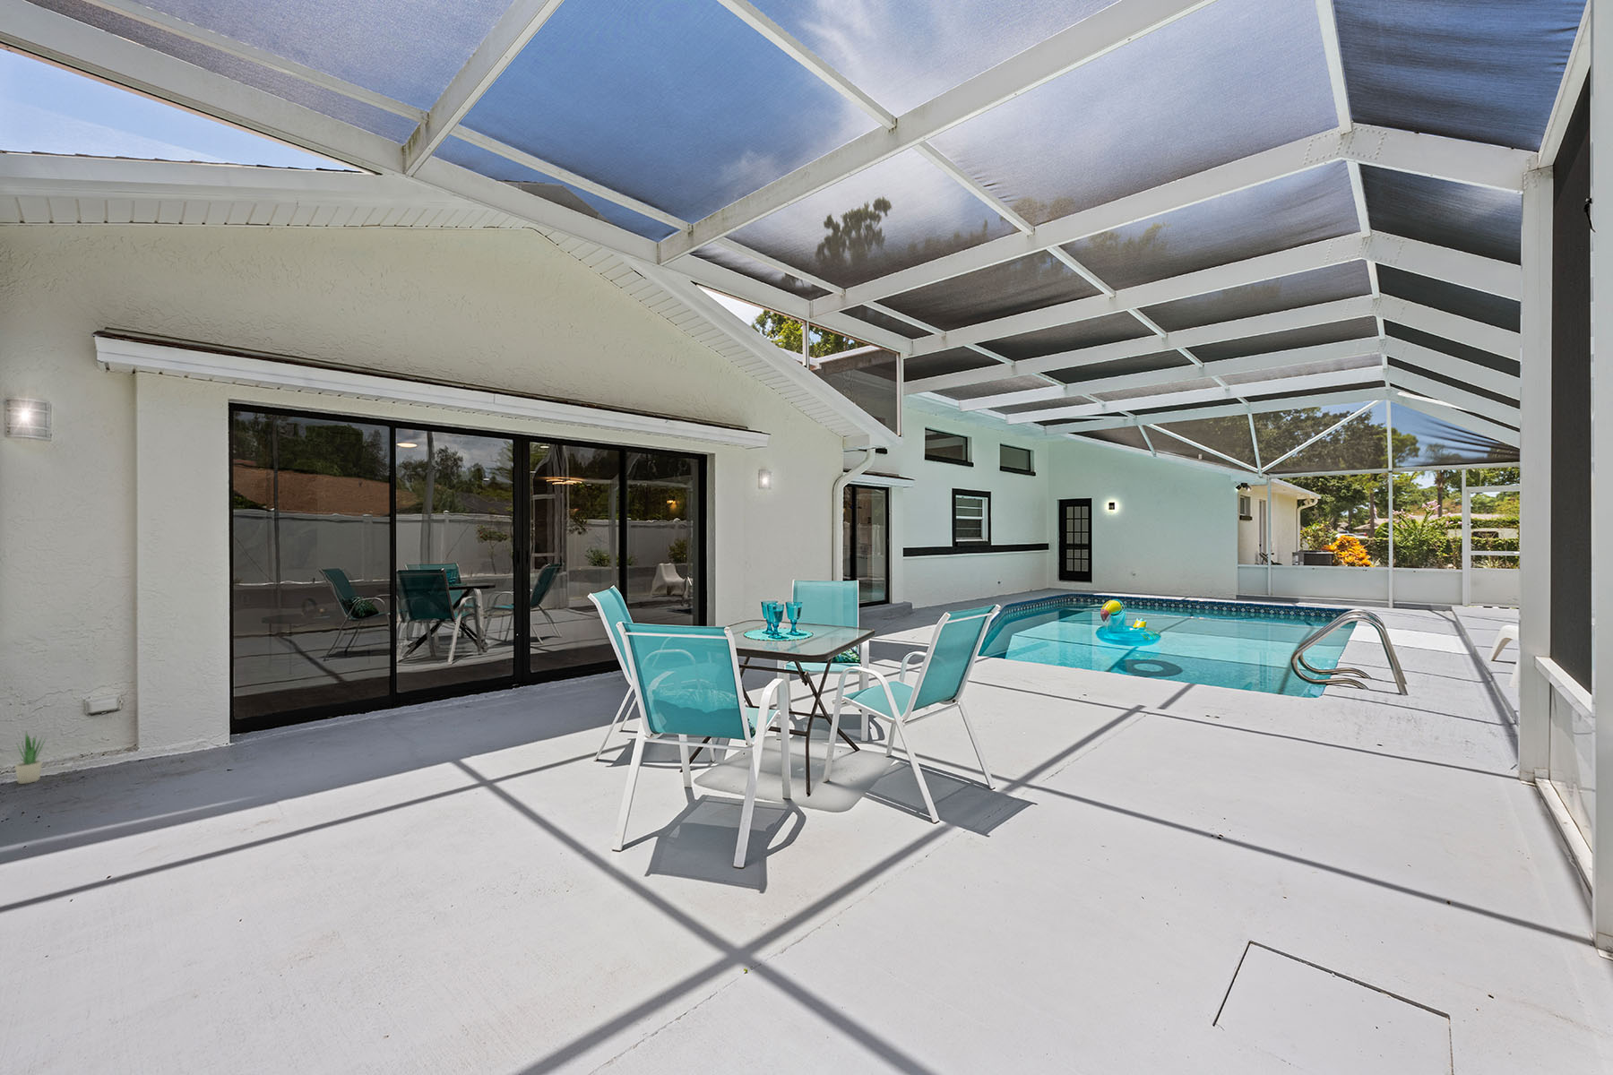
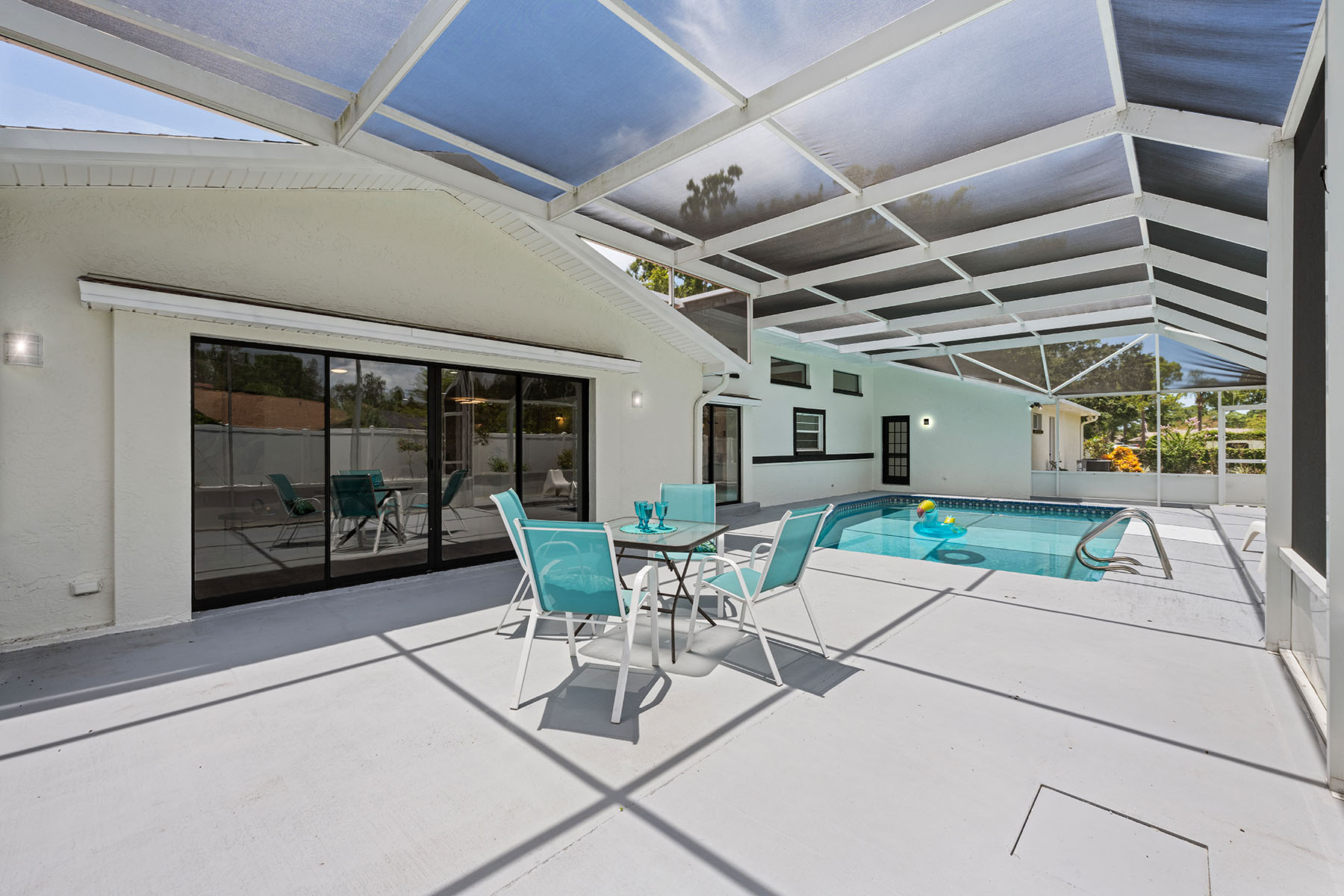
- potted plant [14,729,48,785]
